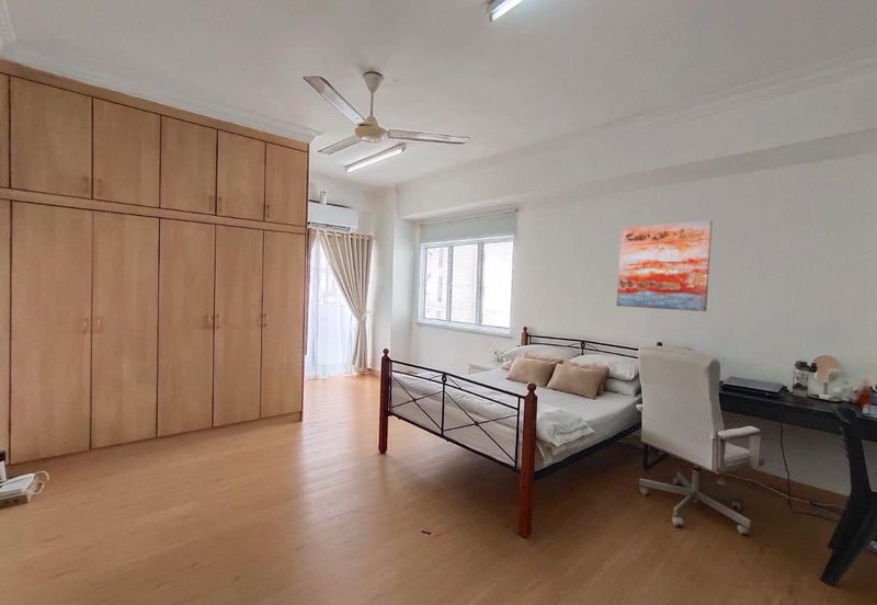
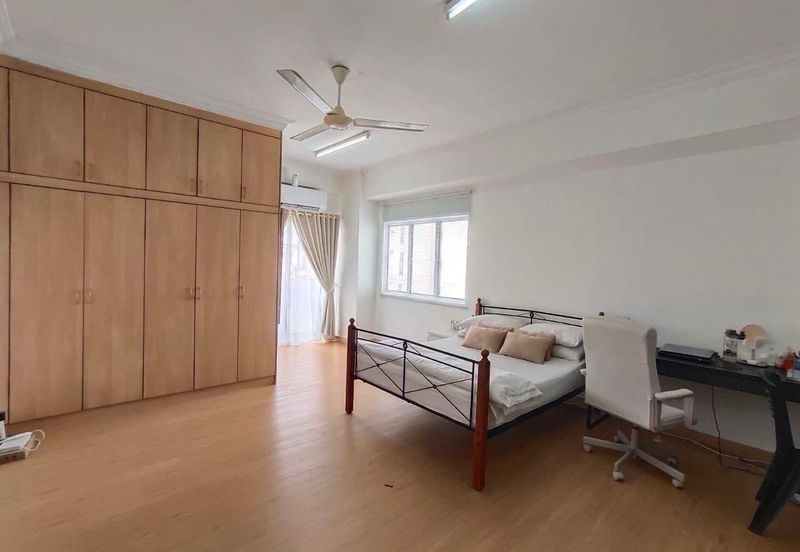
- wall art [616,219,714,312]
